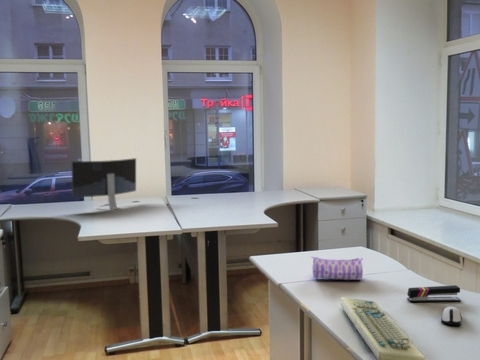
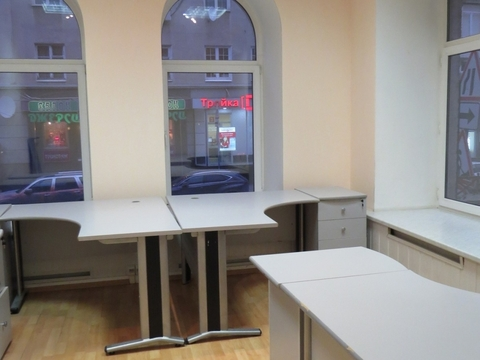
- computer mouse [440,306,462,326]
- keyboard [339,296,426,360]
- monitor [71,157,137,210]
- stapler [406,284,461,303]
- pencil case [310,255,364,281]
